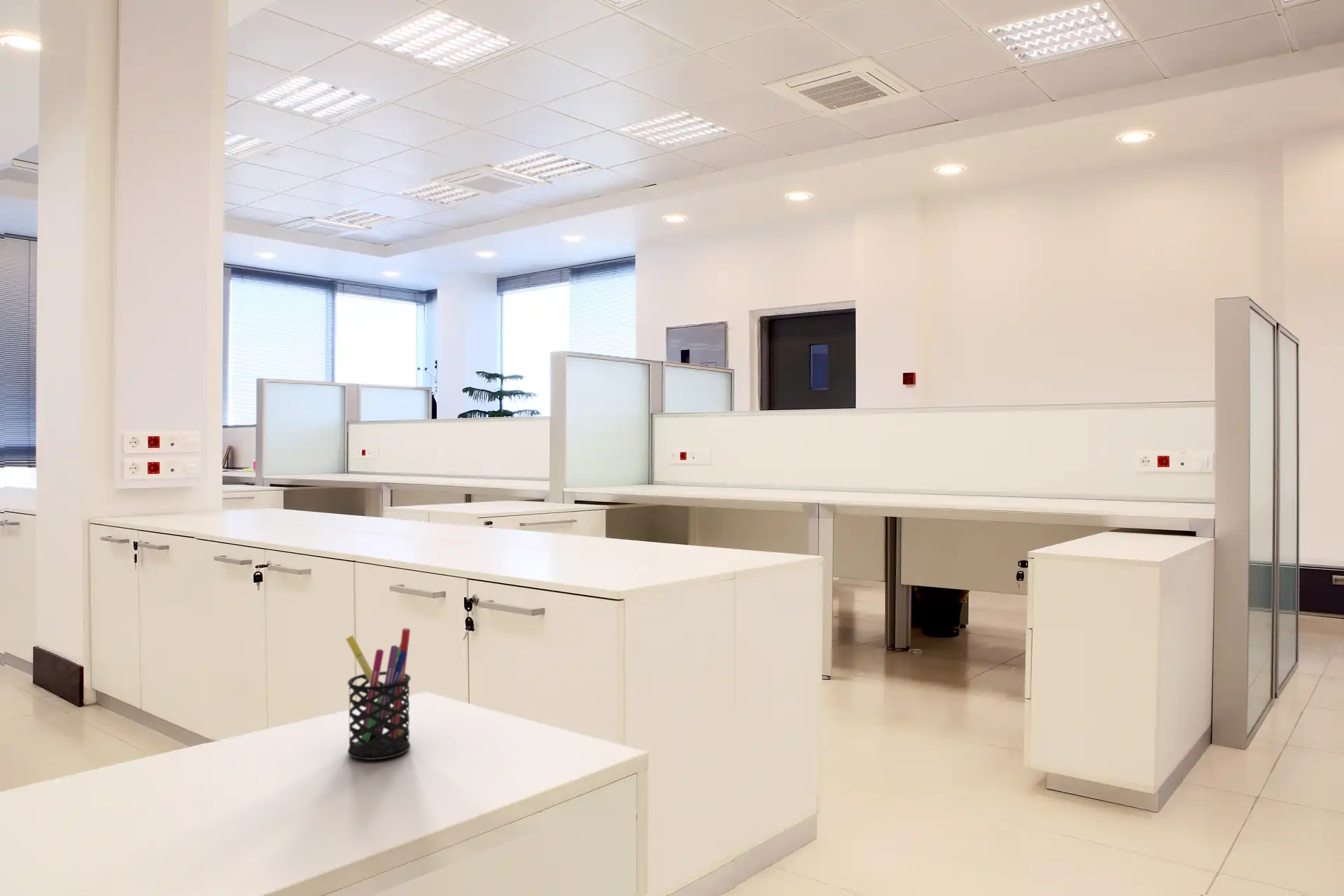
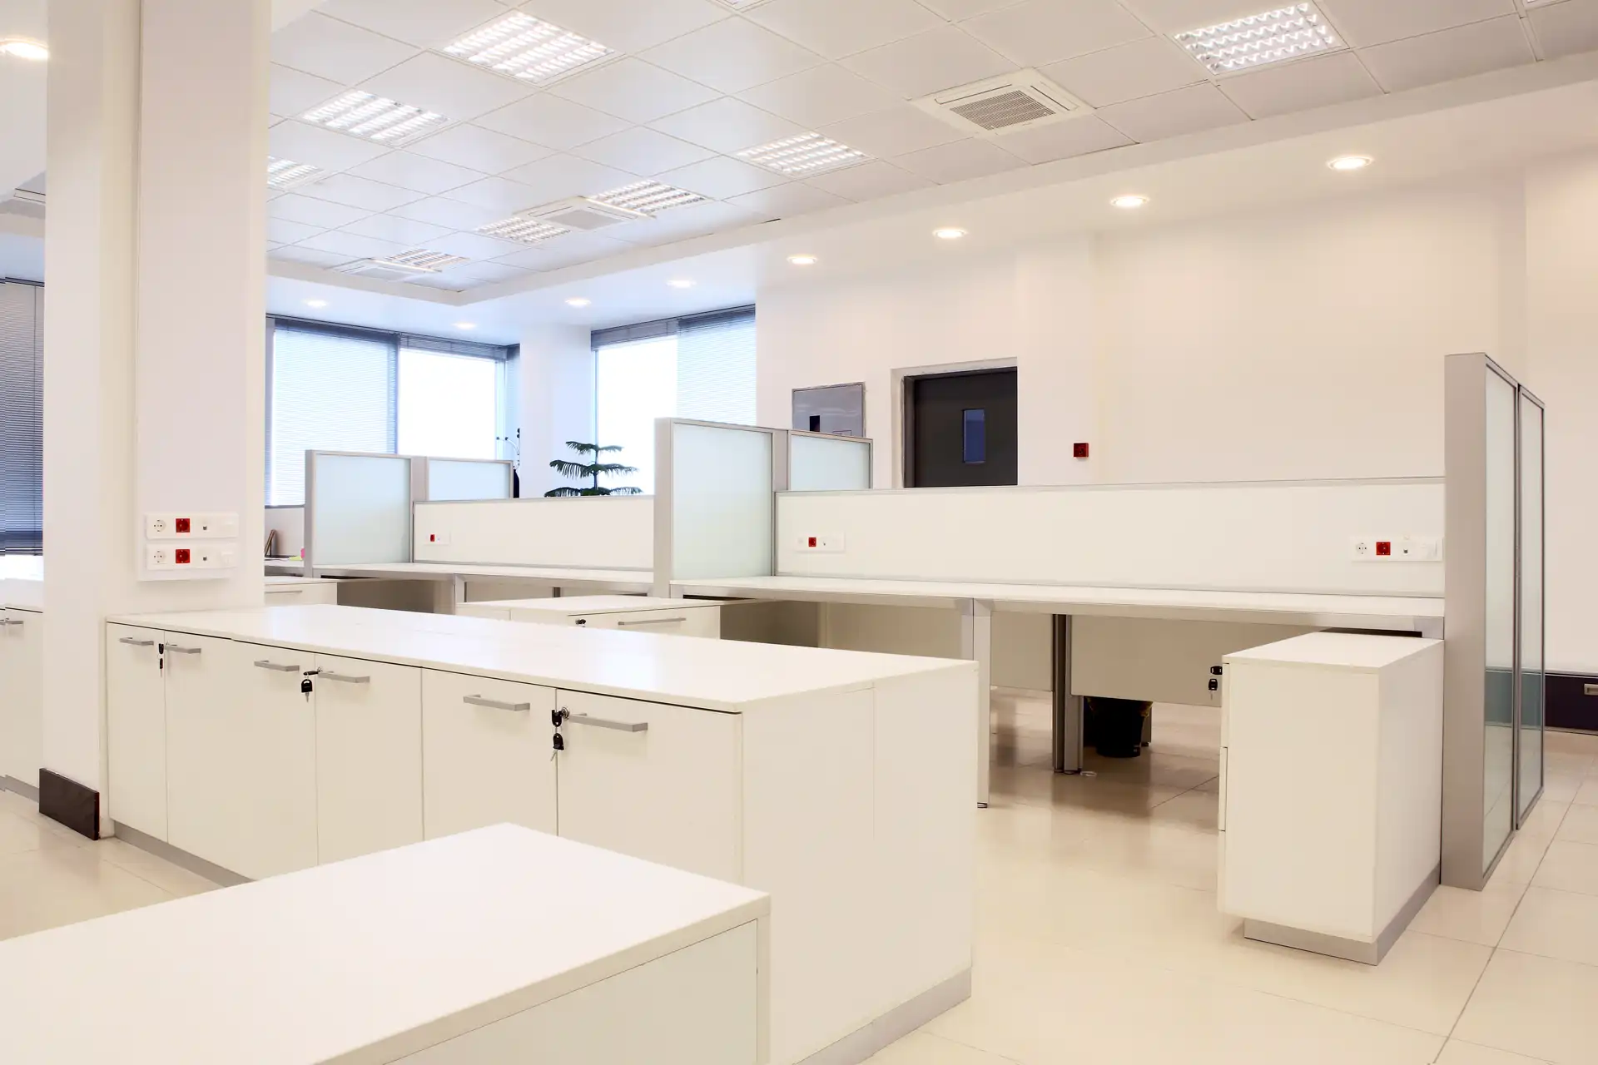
- pen holder [345,627,412,761]
